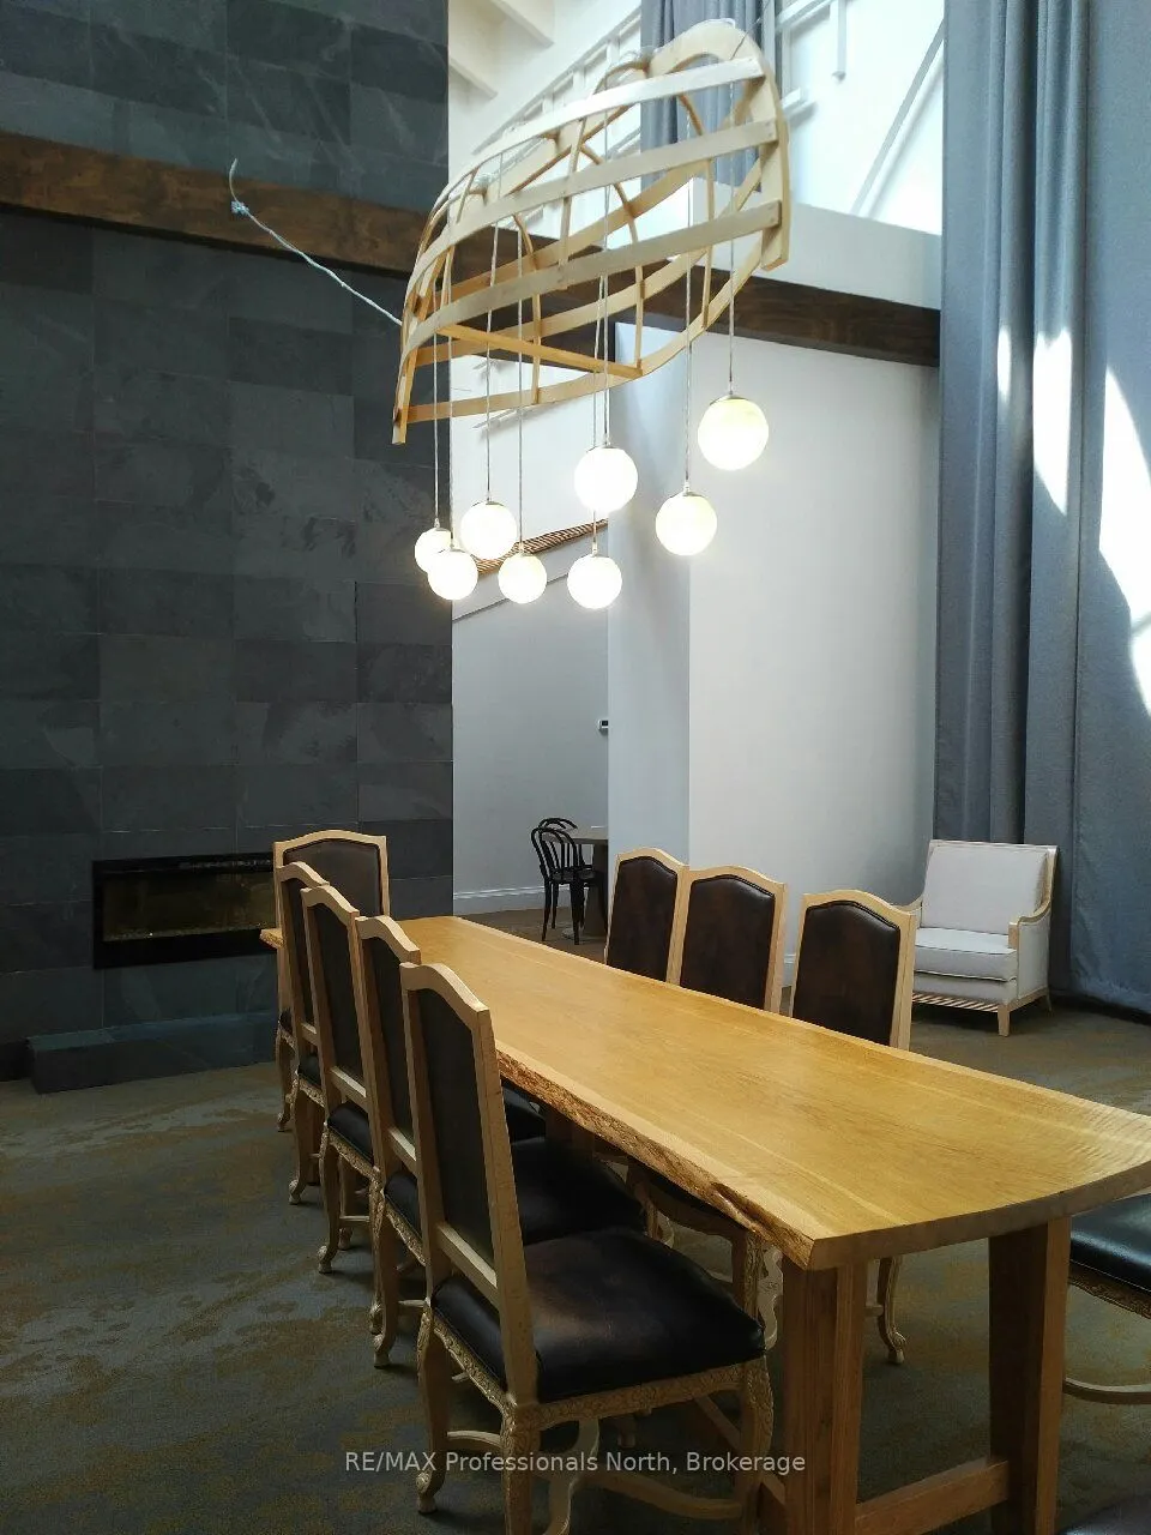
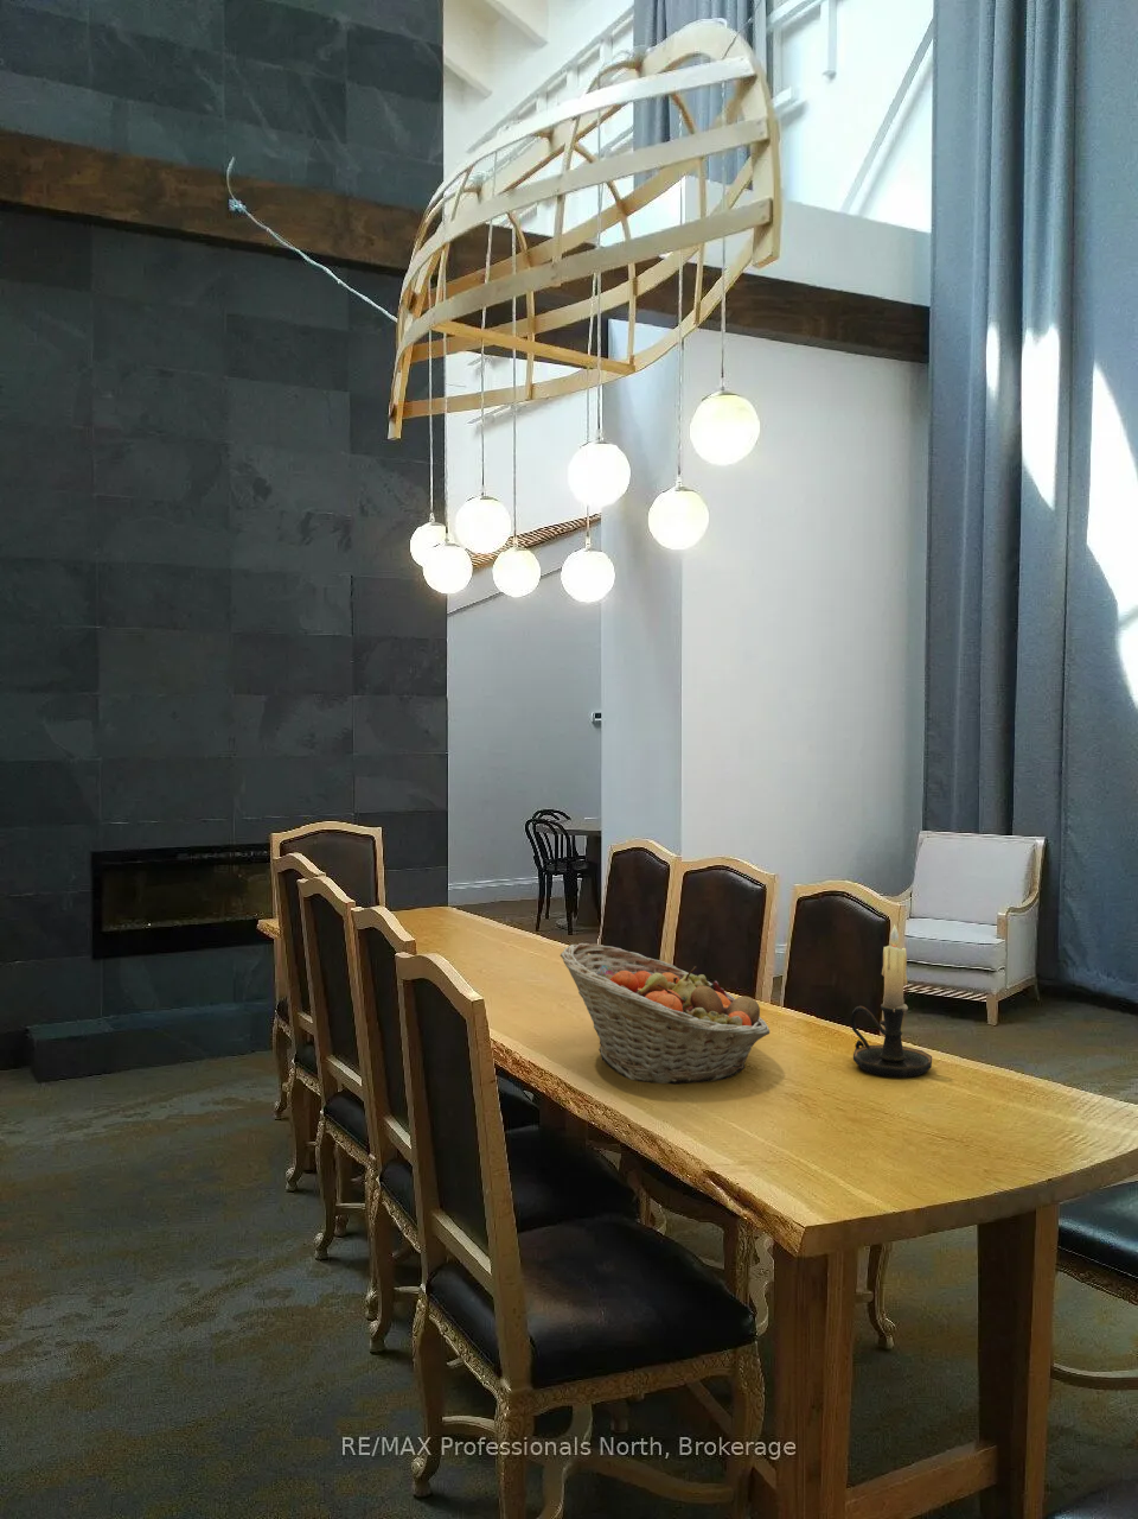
+ candle holder [850,923,932,1079]
+ fruit basket [559,942,771,1086]
